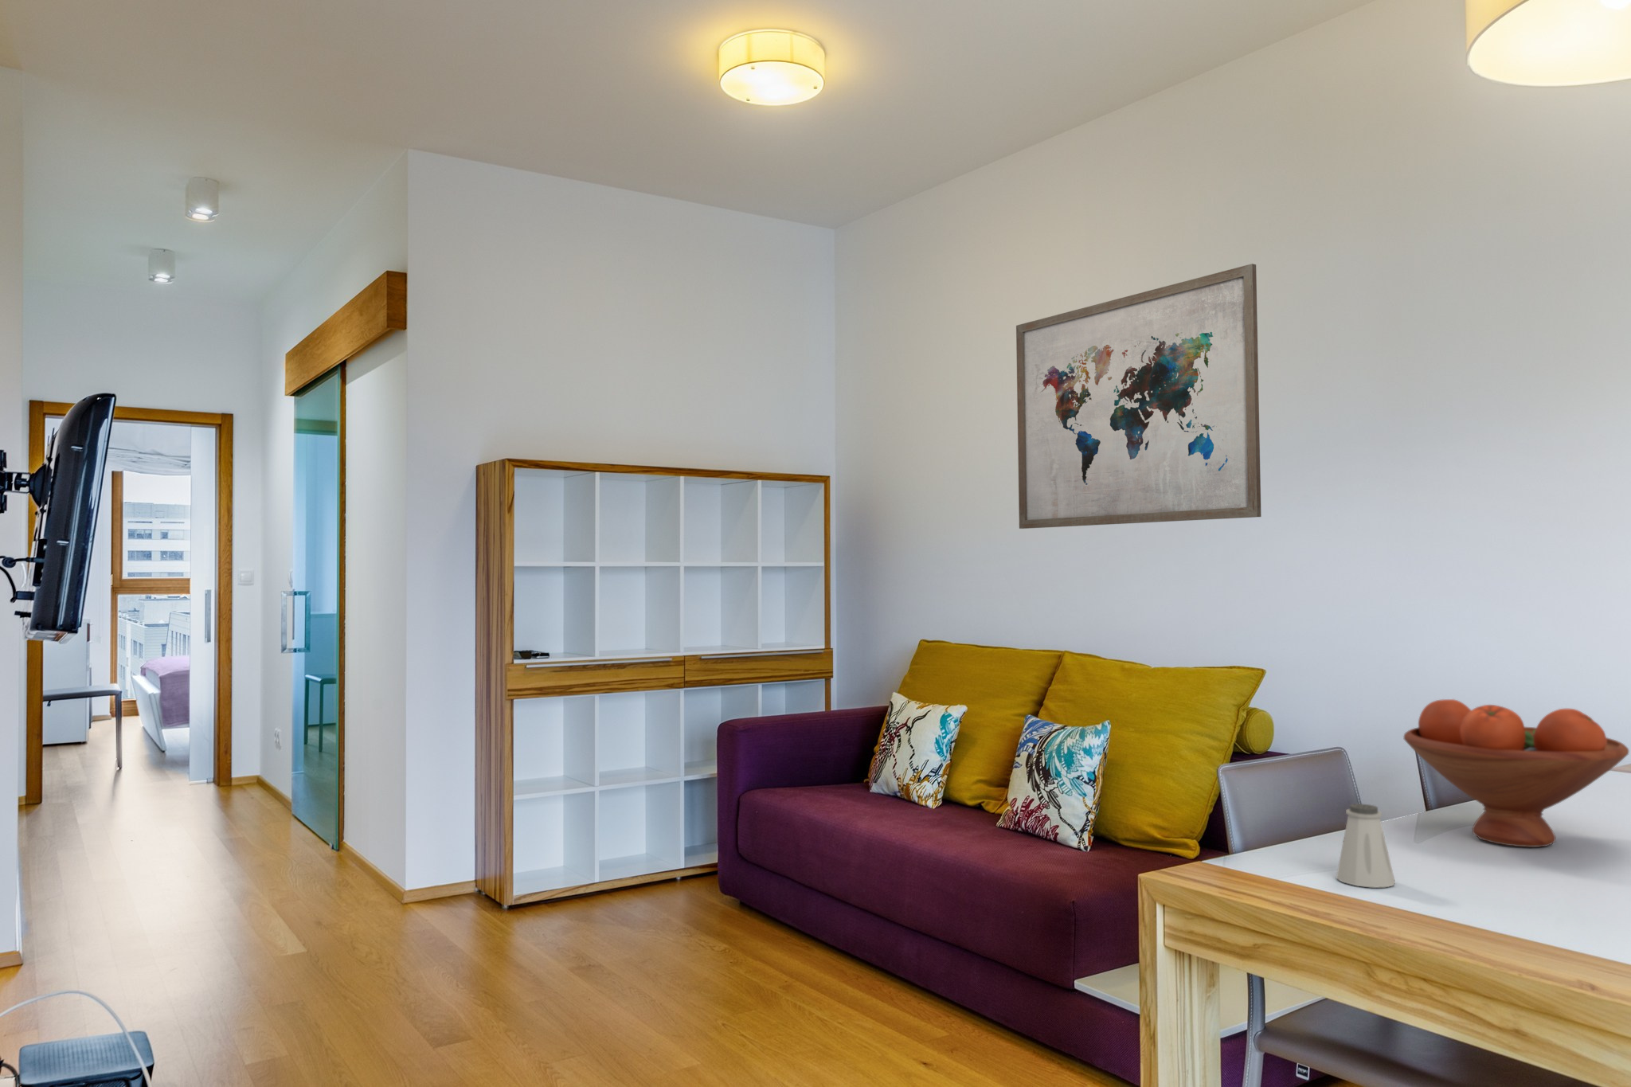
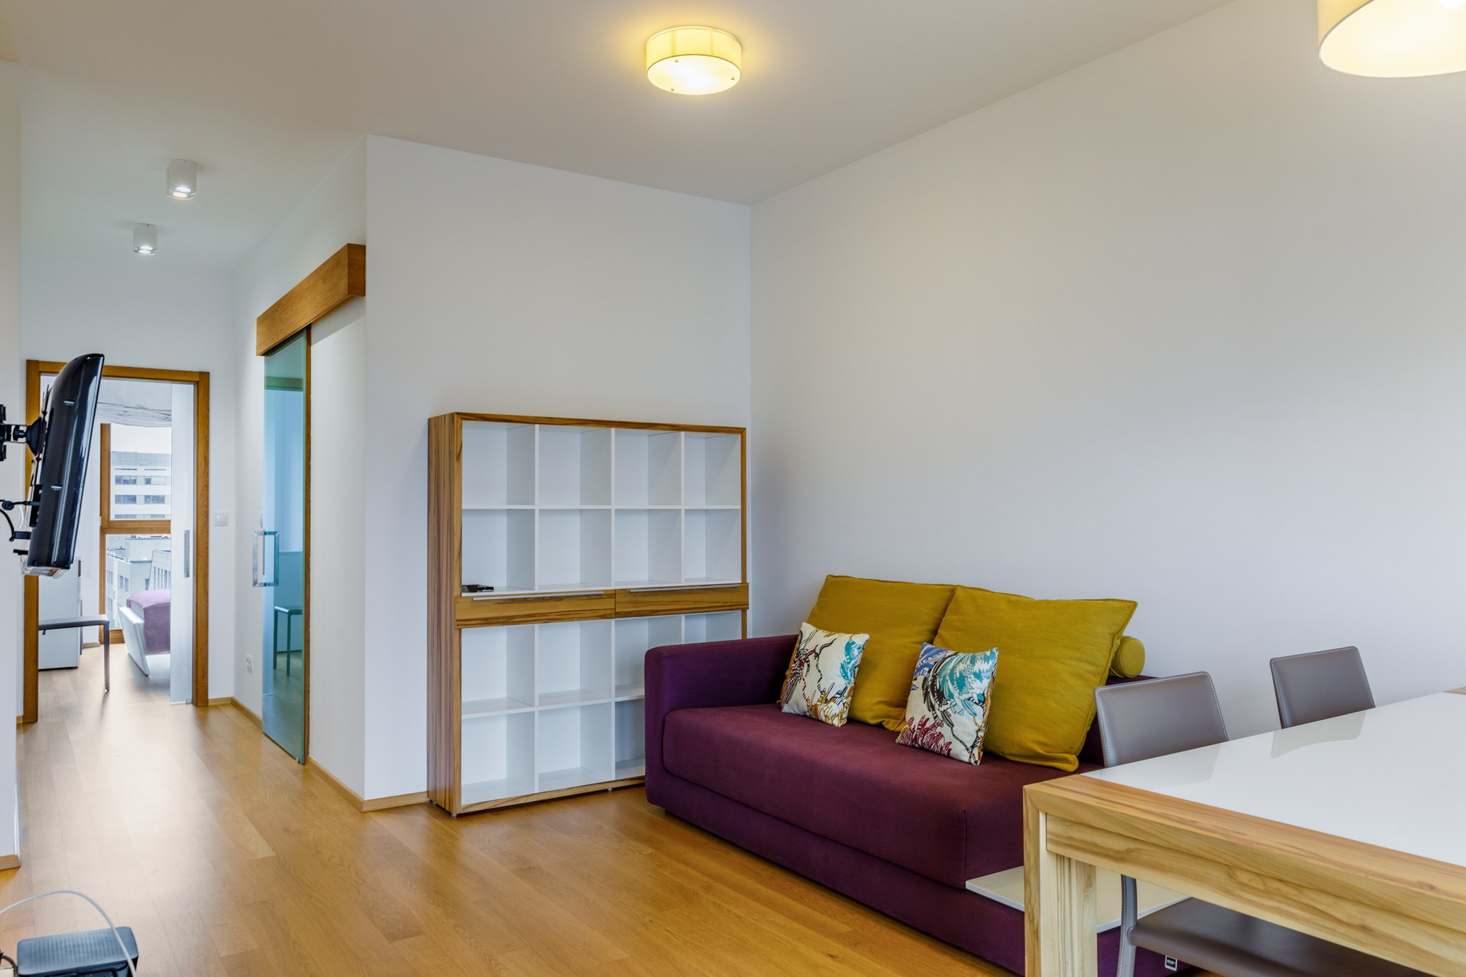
- saltshaker [1335,803,1396,888]
- wall art [1015,263,1262,530]
- fruit bowl [1403,699,1630,848]
